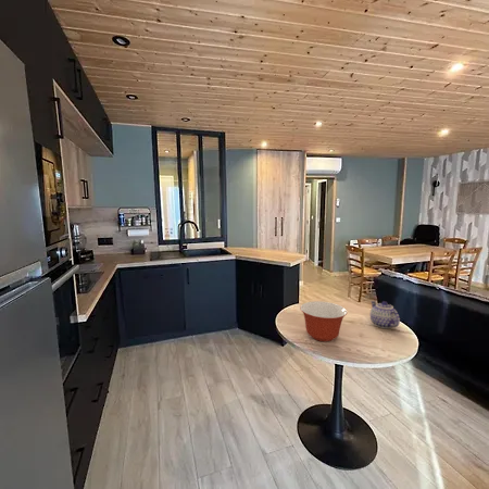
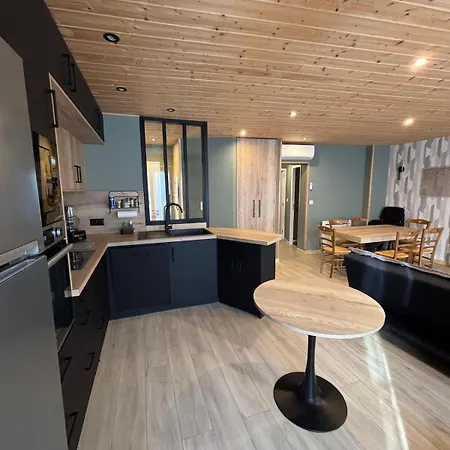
- mixing bowl [299,300,348,342]
- teapot [369,300,401,329]
